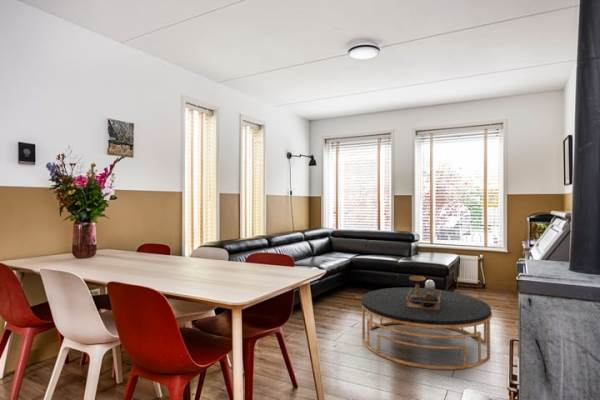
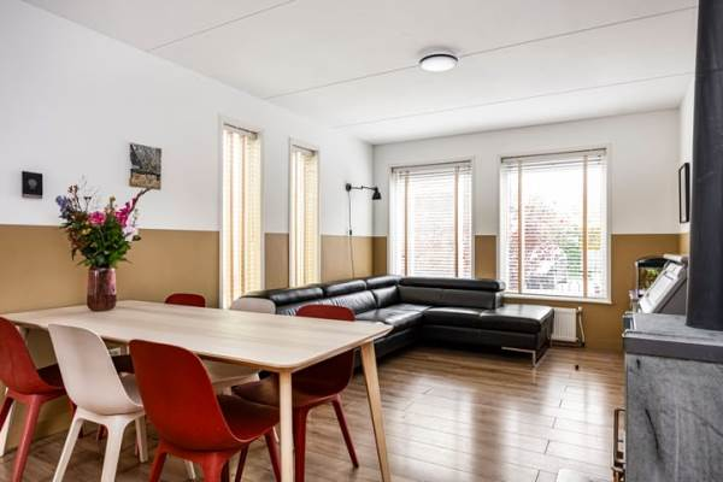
- coffee table [360,275,493,371]
